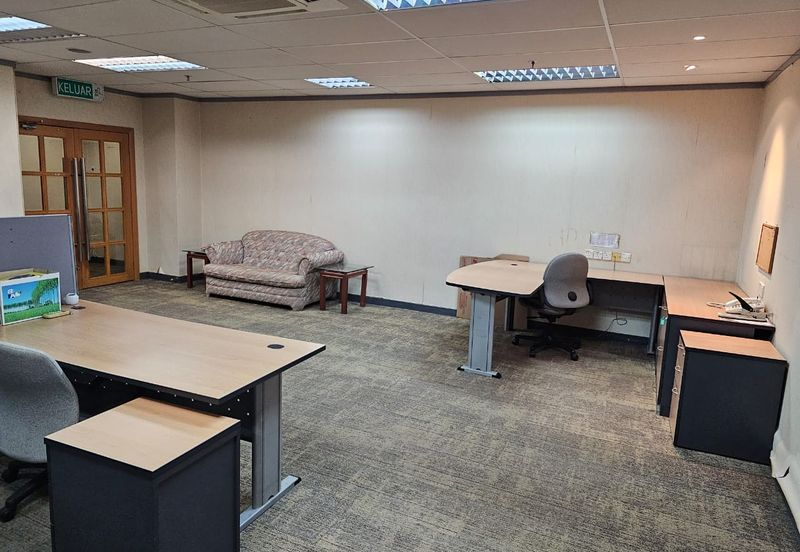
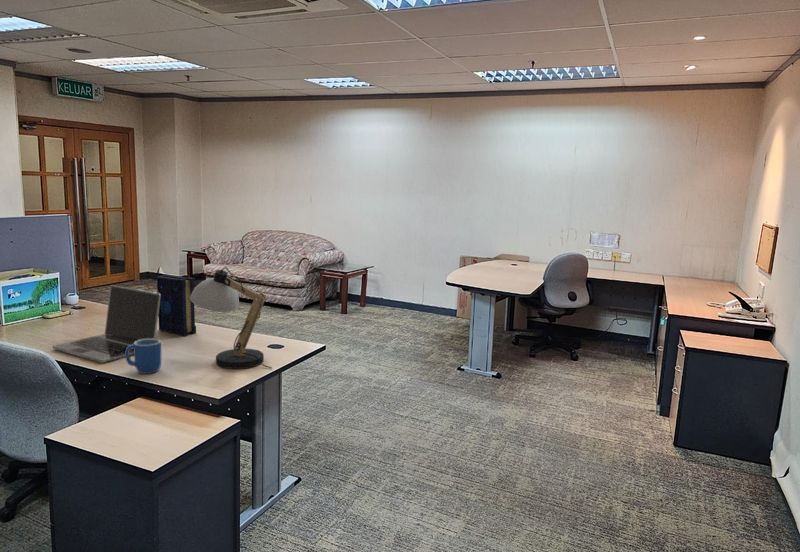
+ laptop [52,284,161,364]
+ book [156,274,197,337]
+ desk lamp [190,266,273,370]
+ mug [124,338,162,375]
